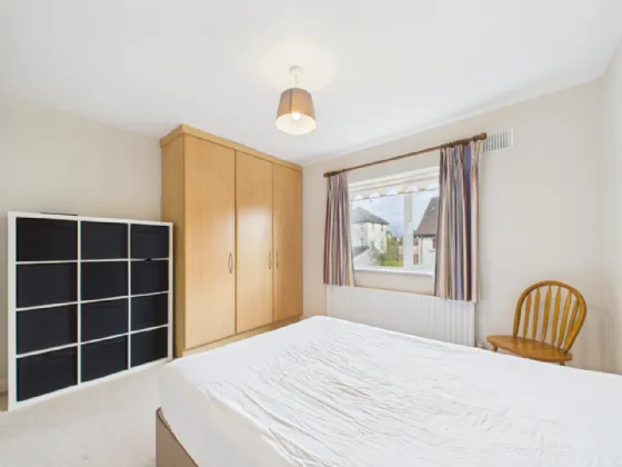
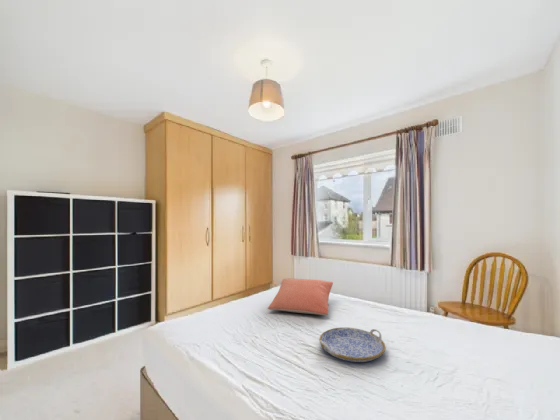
+ serving tray [318,327,387,363]
+ pillow [267,277,334,316]
